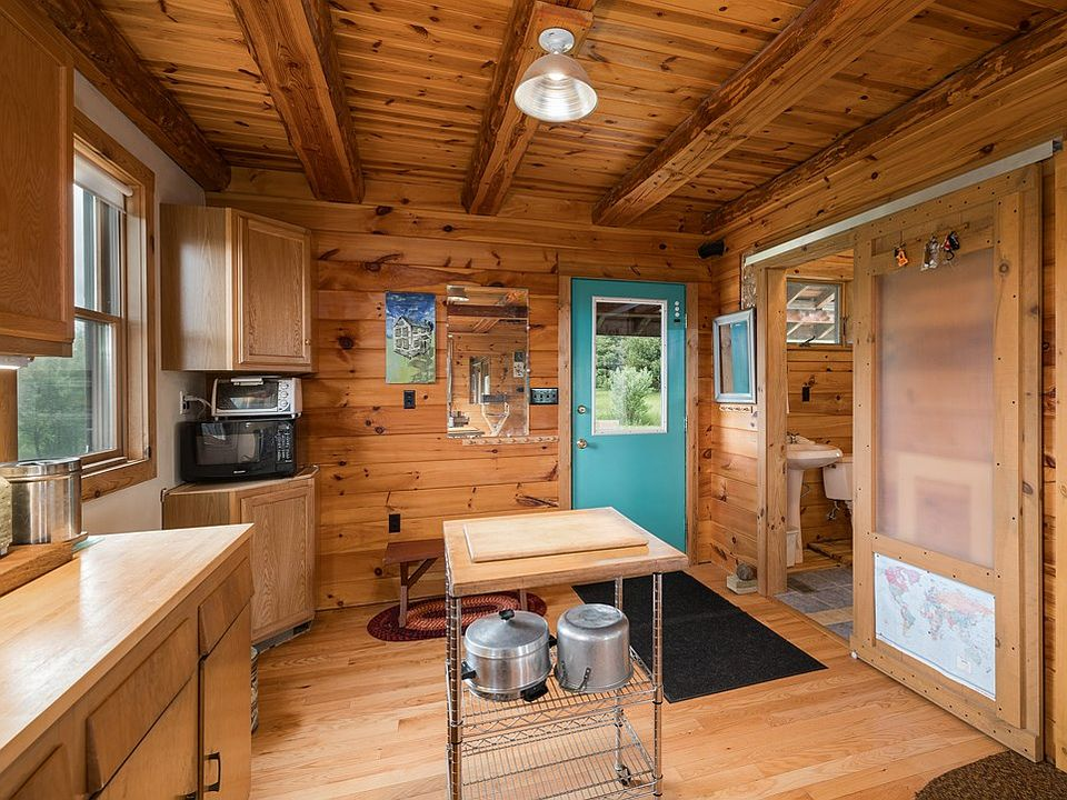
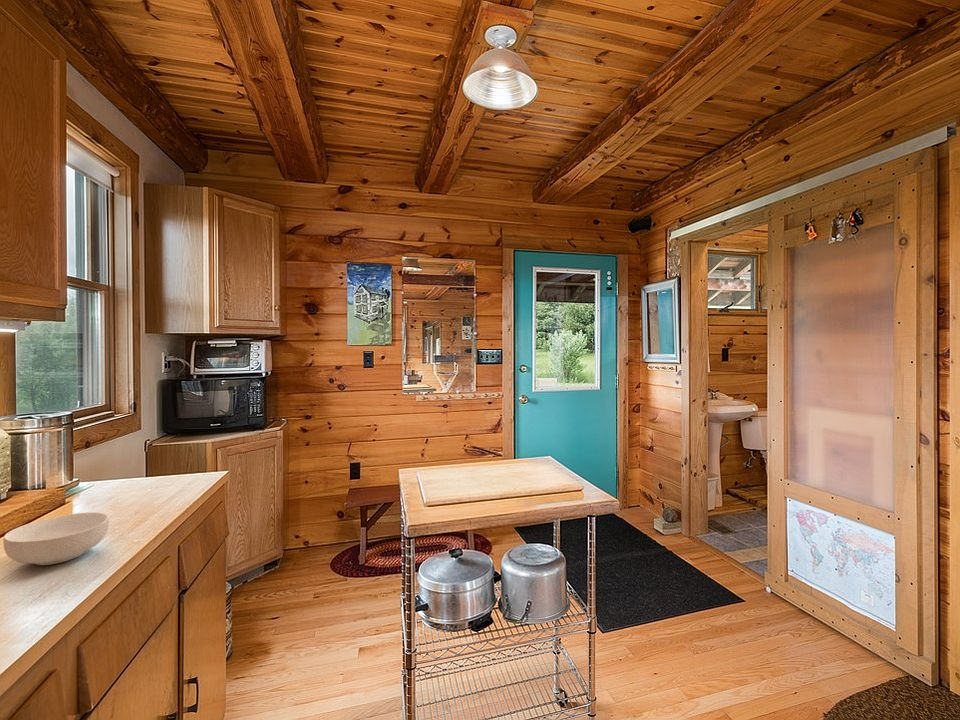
+ cereal bowl [2,511,110,566]
